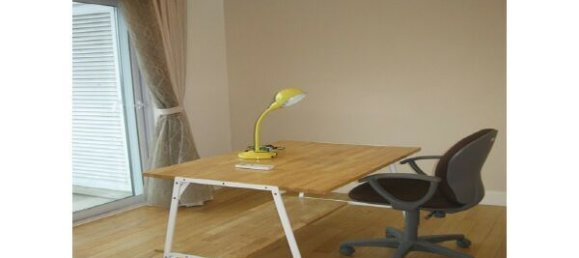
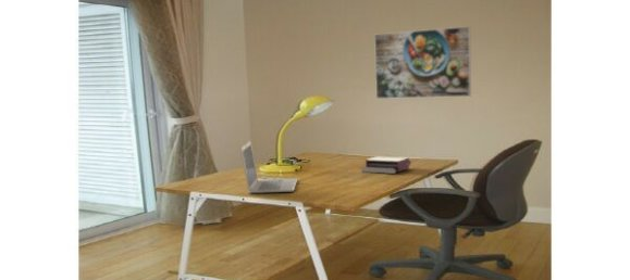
+ book [360,155,412,175]
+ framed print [373,25,472,100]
+ laptop [239,140,298,194]
